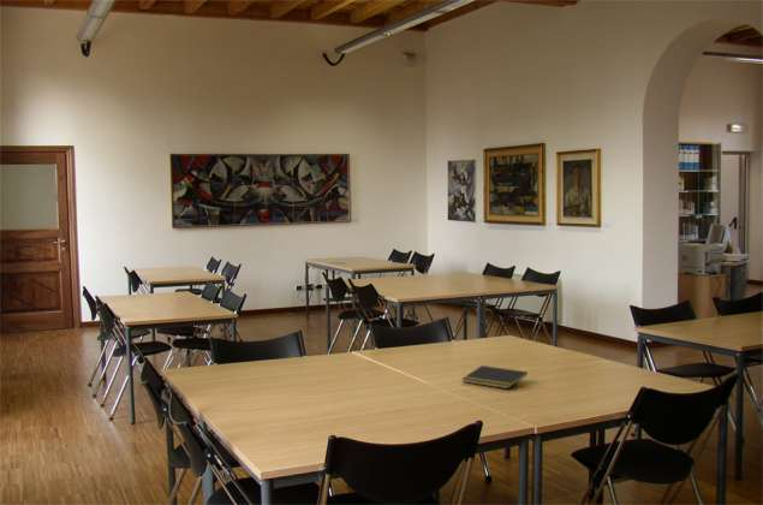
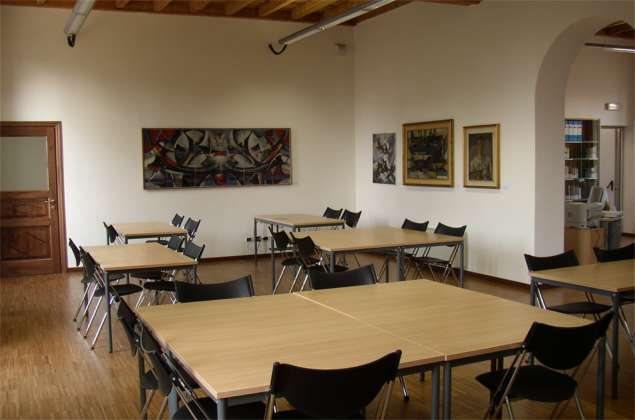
- notepad [461,364,529,390]
